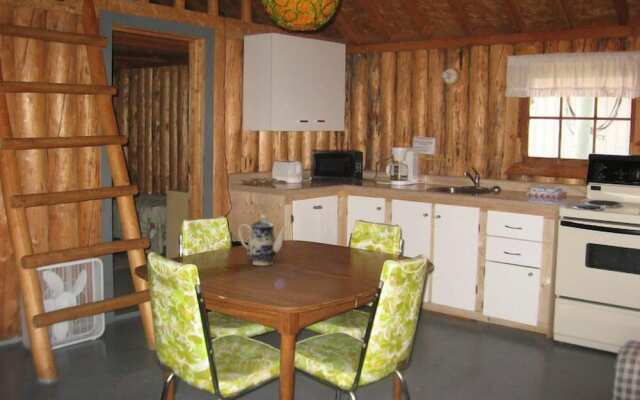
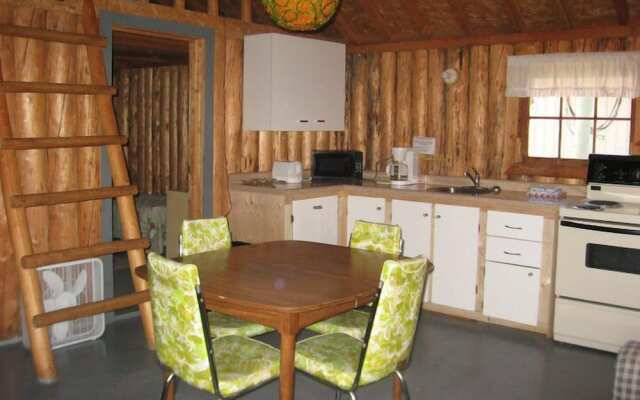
- teapot [237,213,289,267]
